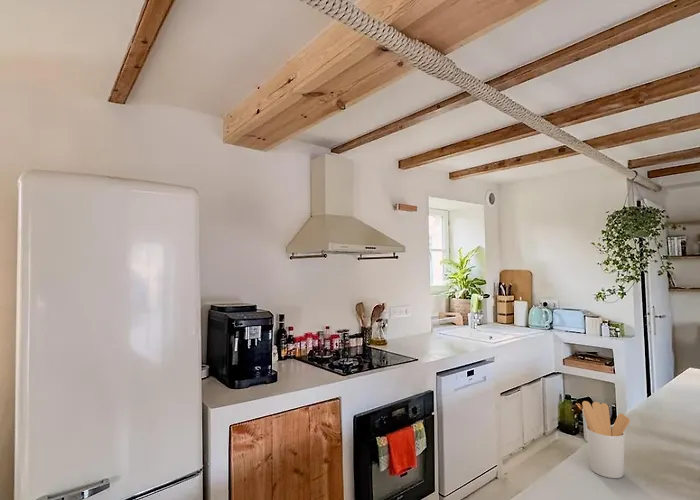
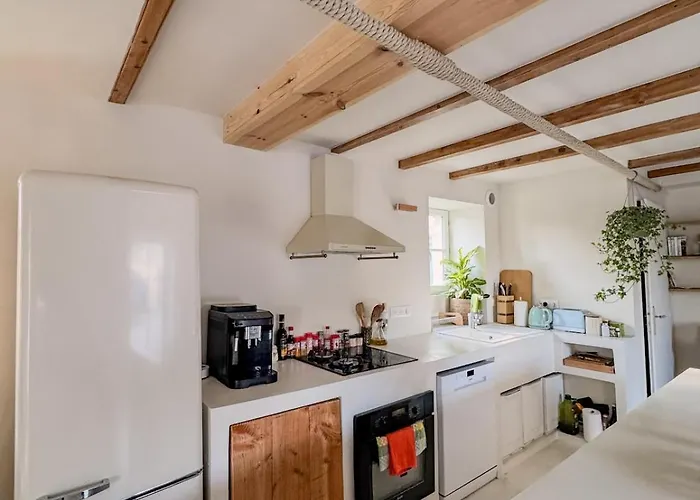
- utensil holder [581,400,631,479]
